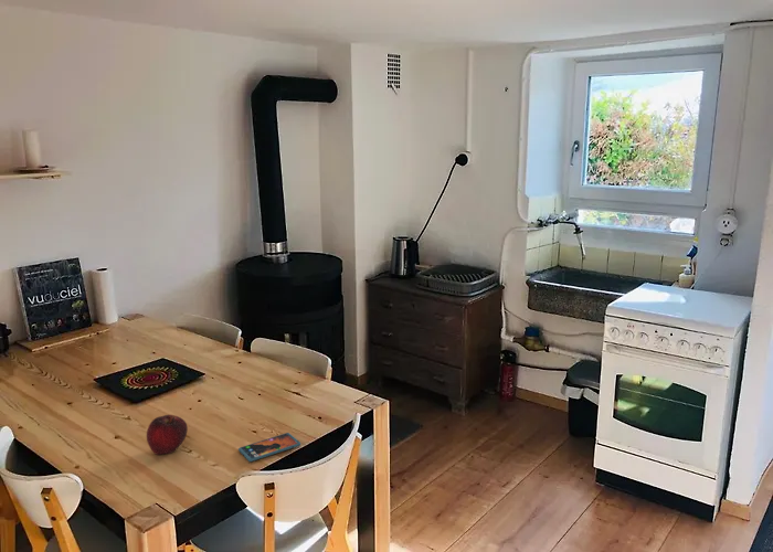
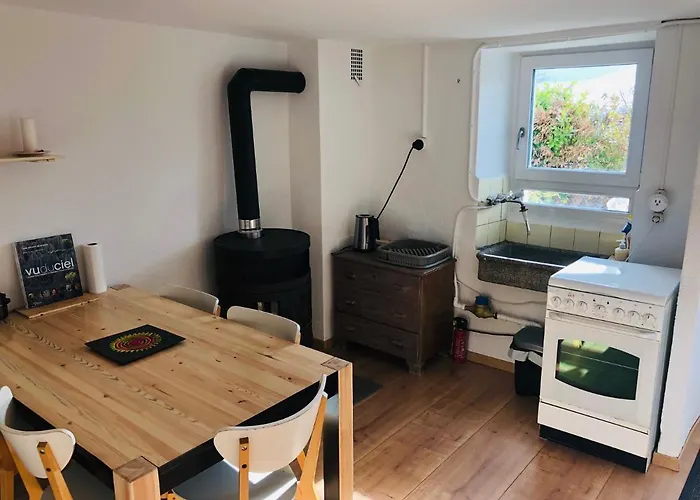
- smartphone [237,432,301,463]
- fruit [146,414,189,456]
